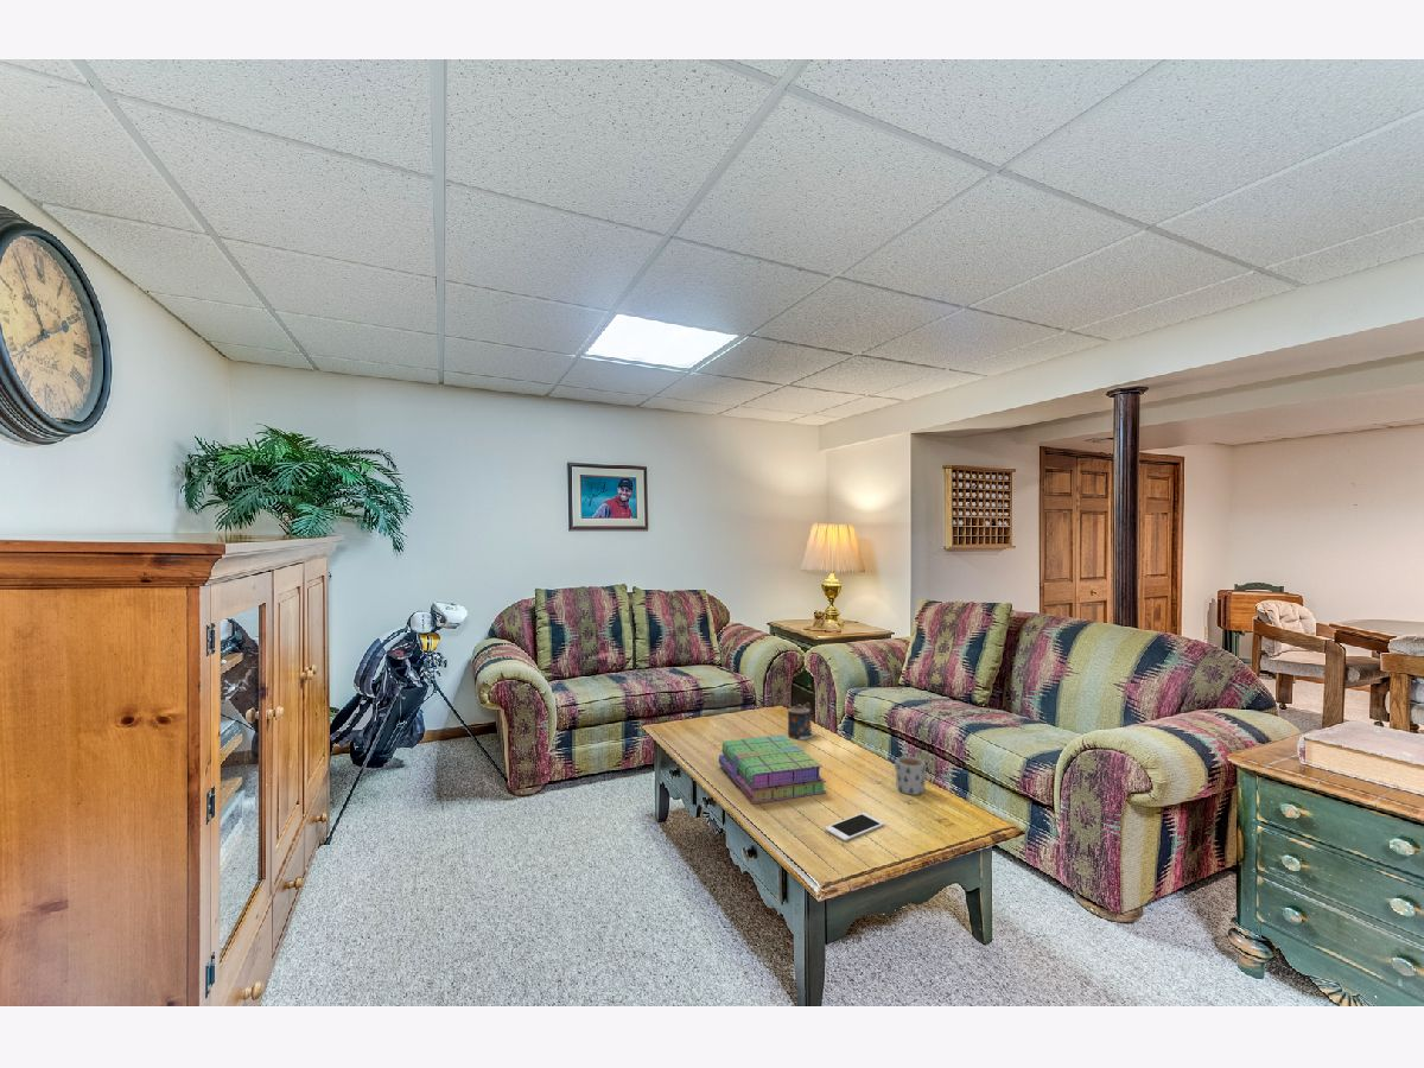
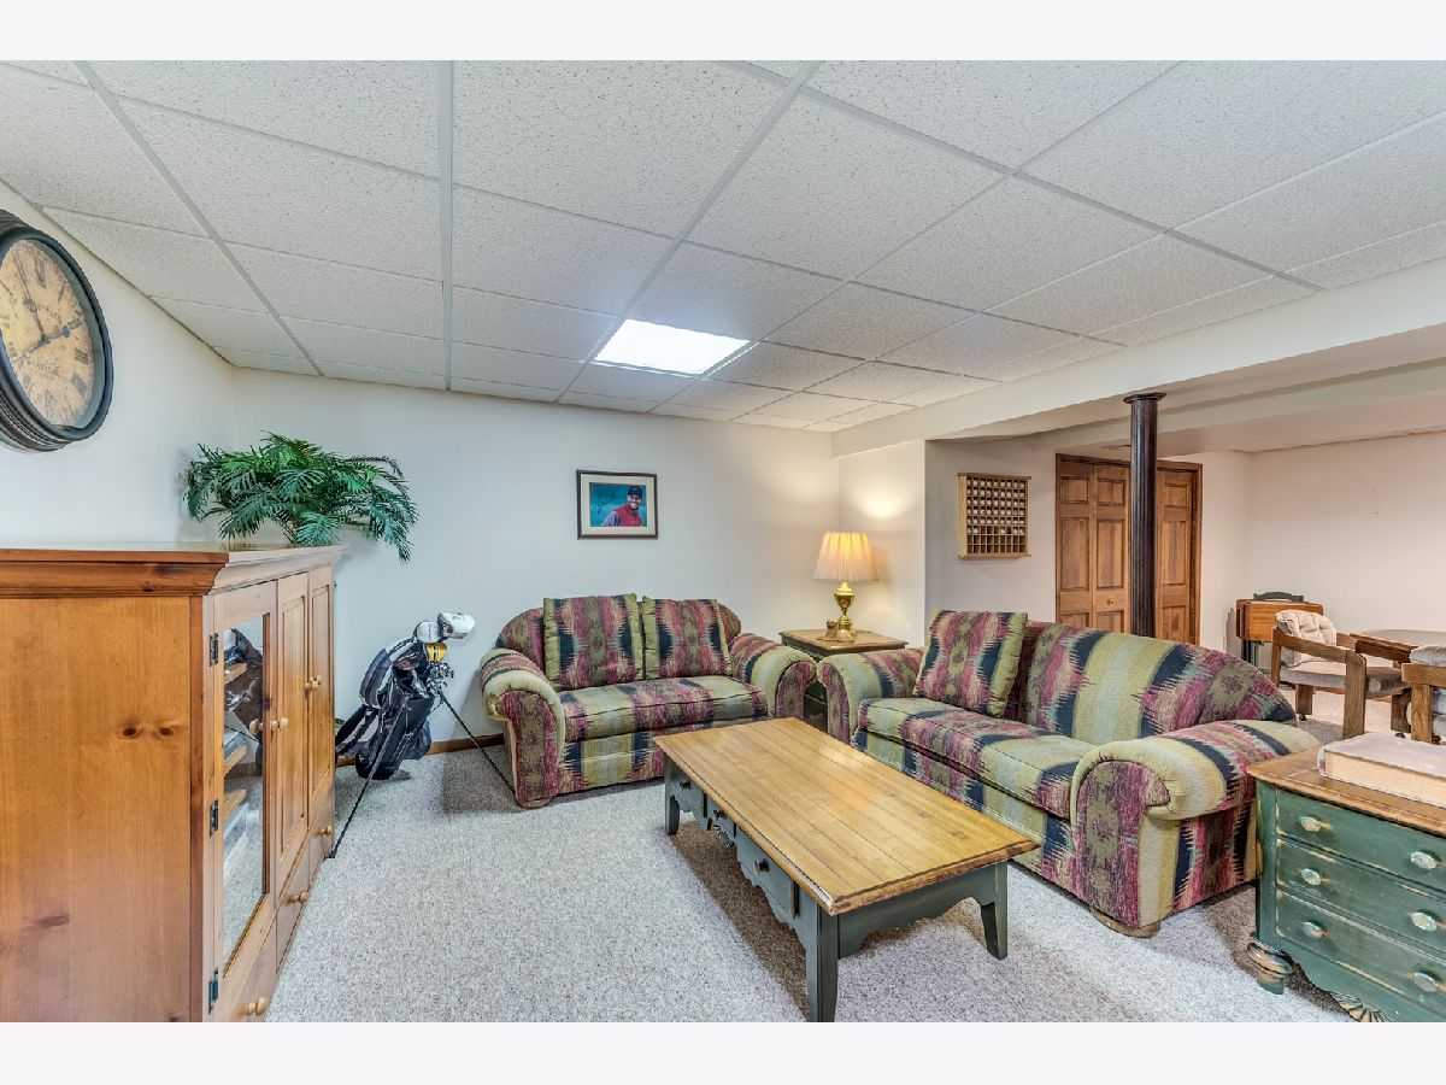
- mug [894,755,926,796]
- stack of books [718,733,827,805]
- candle [787,705,819,742]
- cell phone [824,812,885,843]
